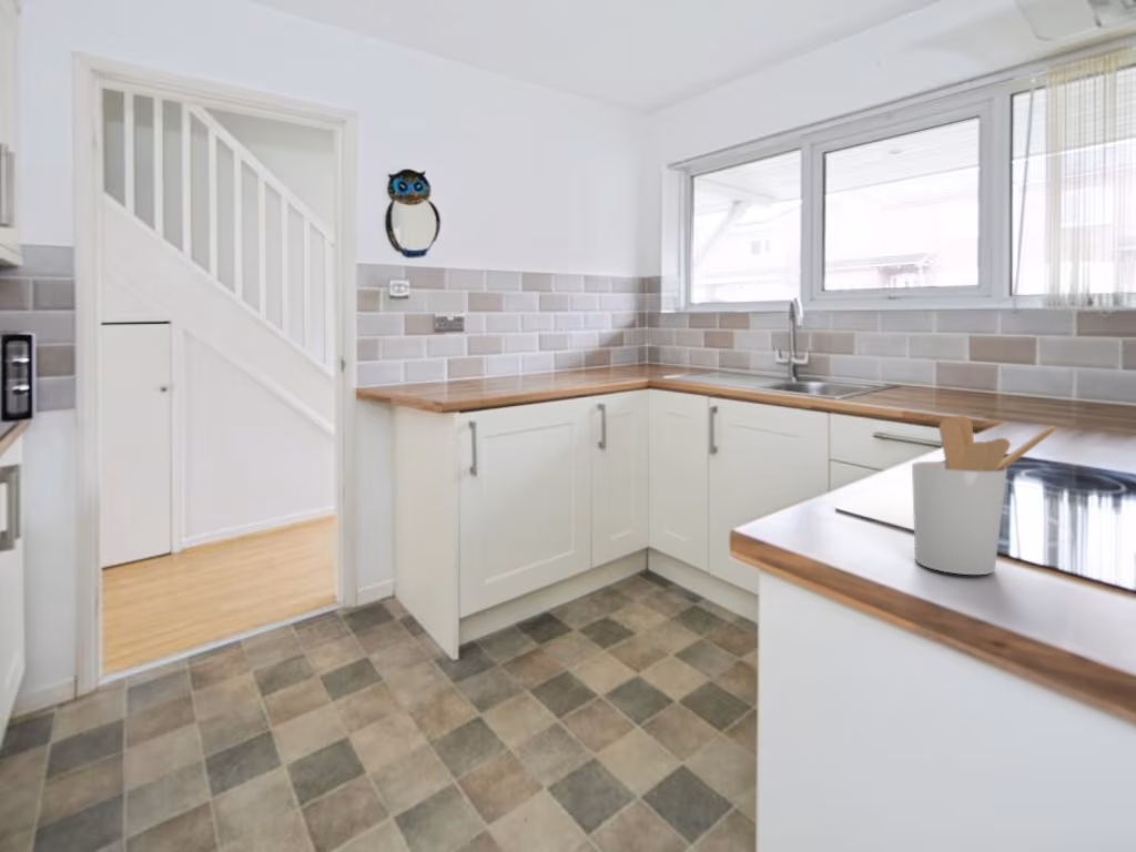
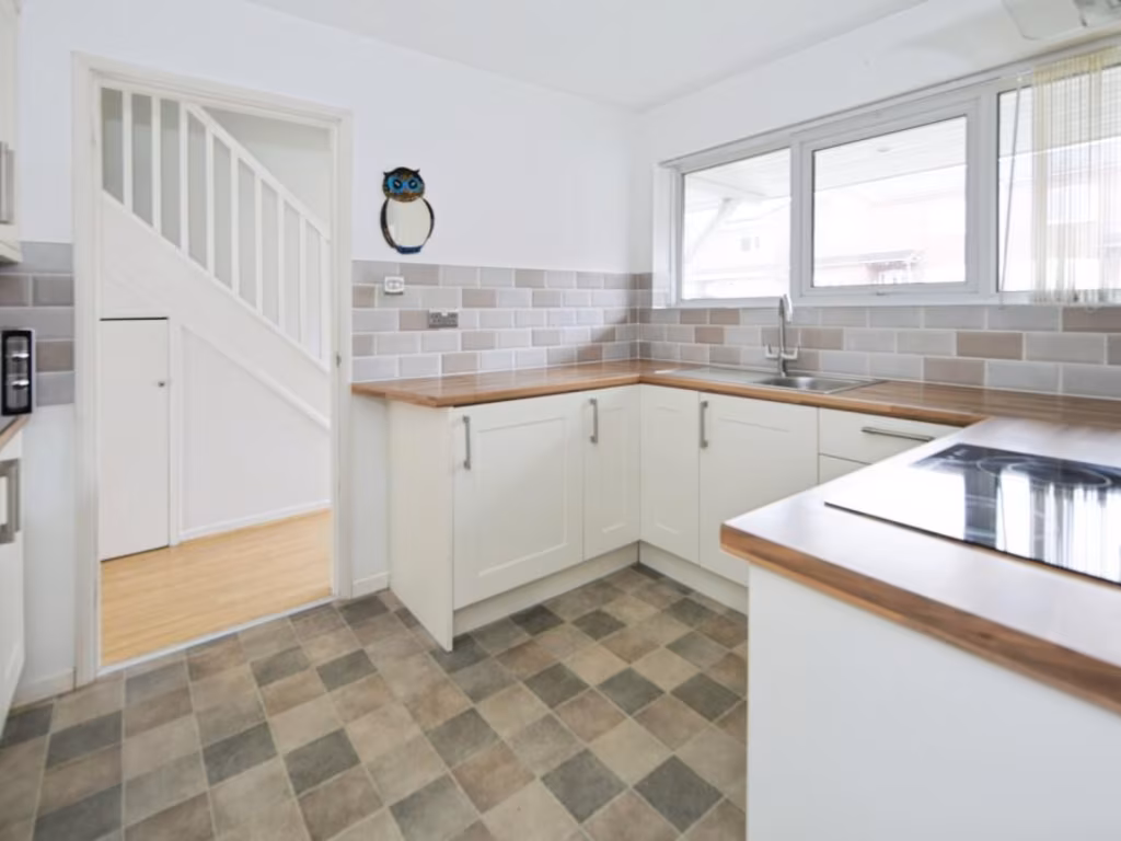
- utensil holder [911,415,1058,576]
